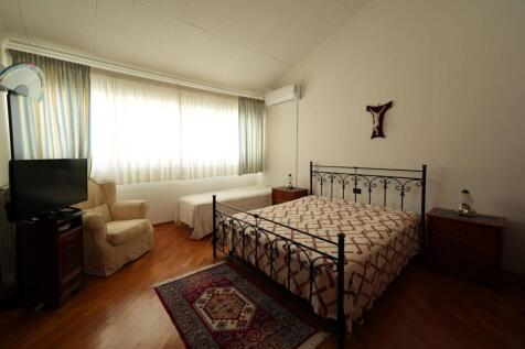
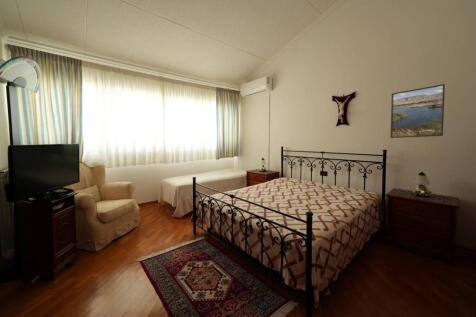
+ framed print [389,83,446,139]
